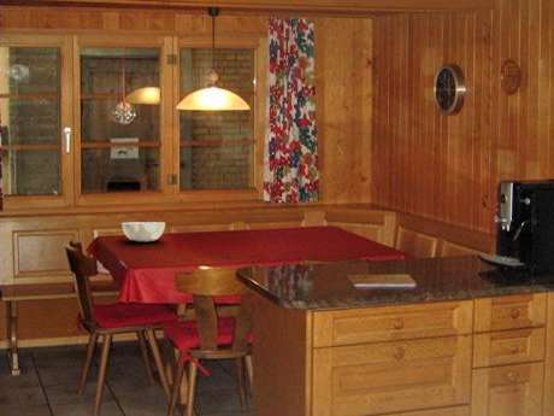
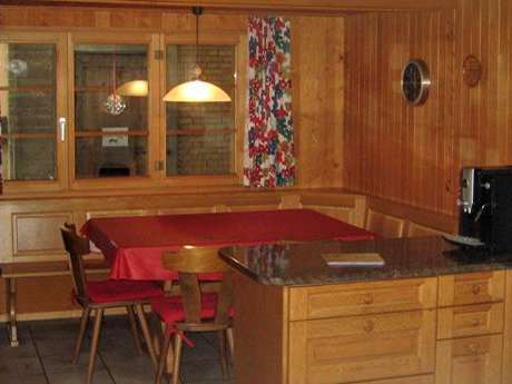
- bowl [122,221,166,244]
